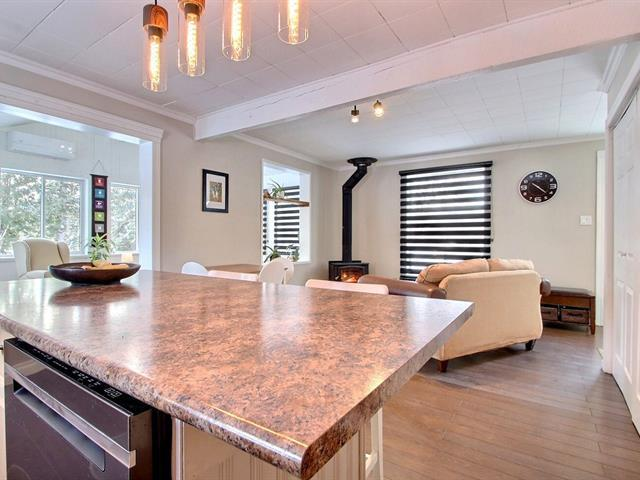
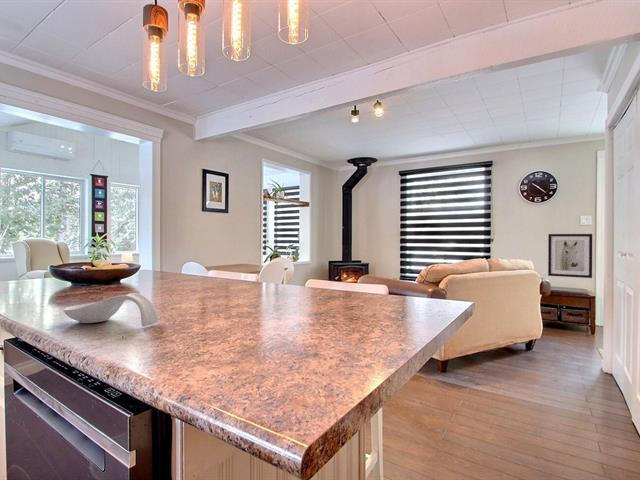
+ wall art [547,233,593,279]
+ spoon rest [63,292,159,327]
